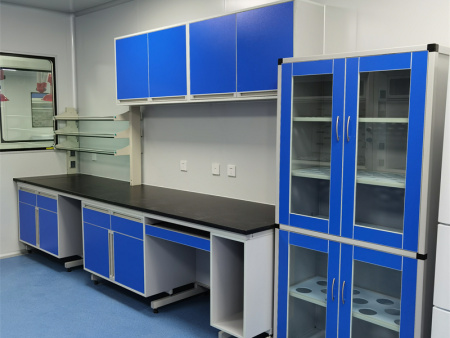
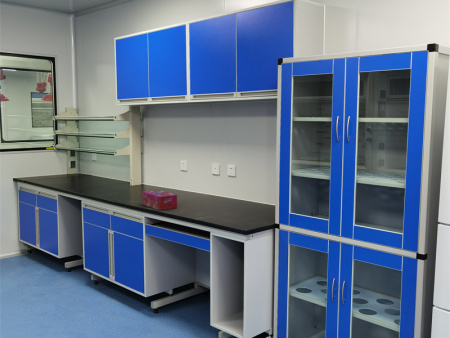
+ tissue box [141,189,178,211]
